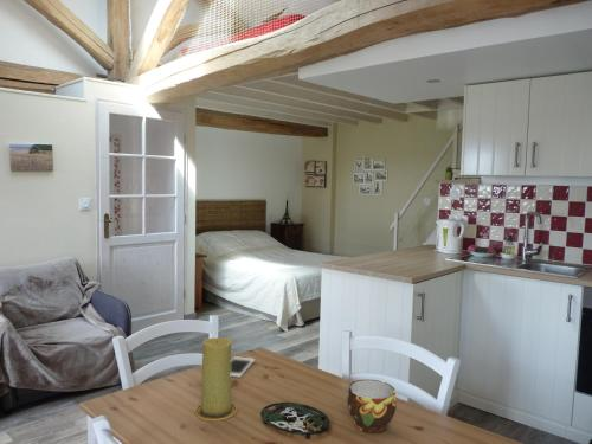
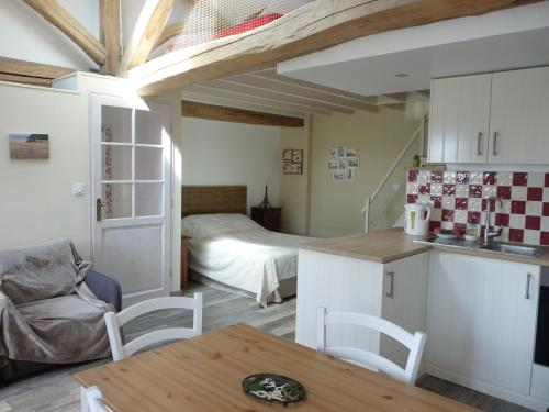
- cell phone [231,355,256,379]
- cup [347,379,398,435]
- candle [194,336,238,422]
